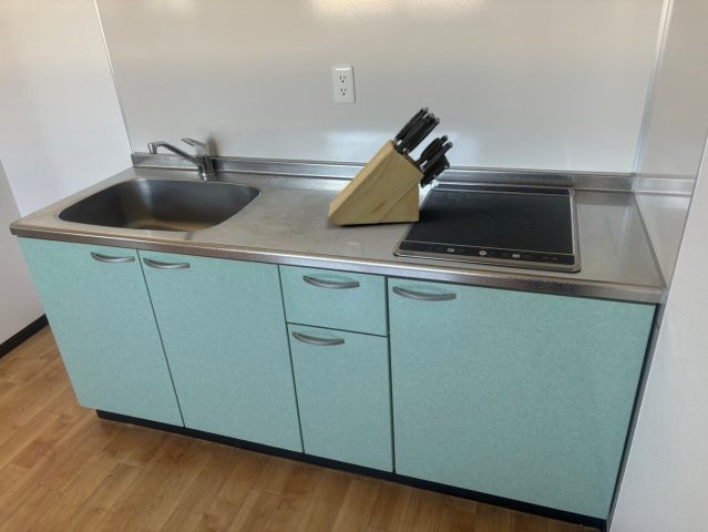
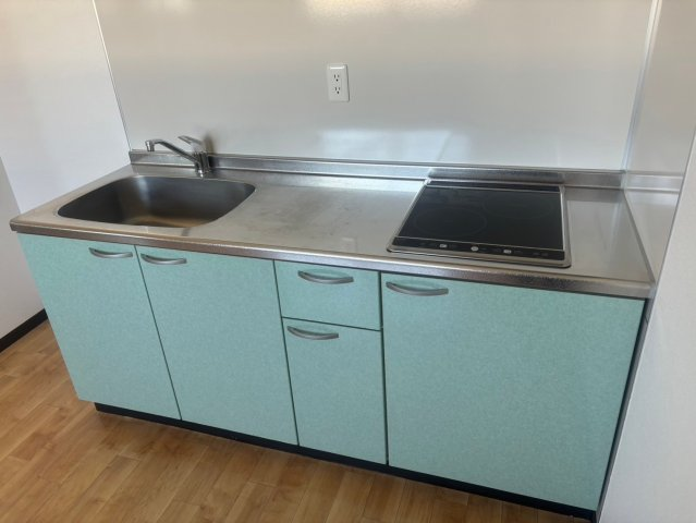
- knife block [328,105,454,226]
